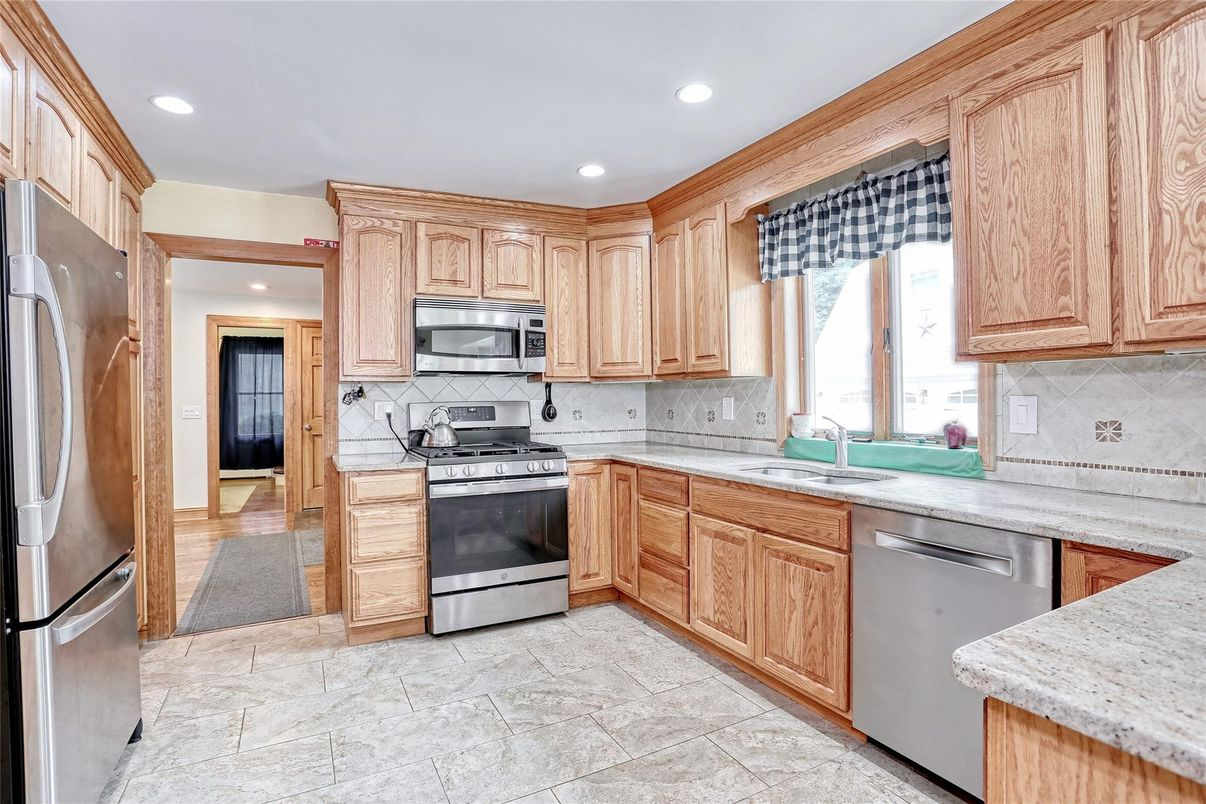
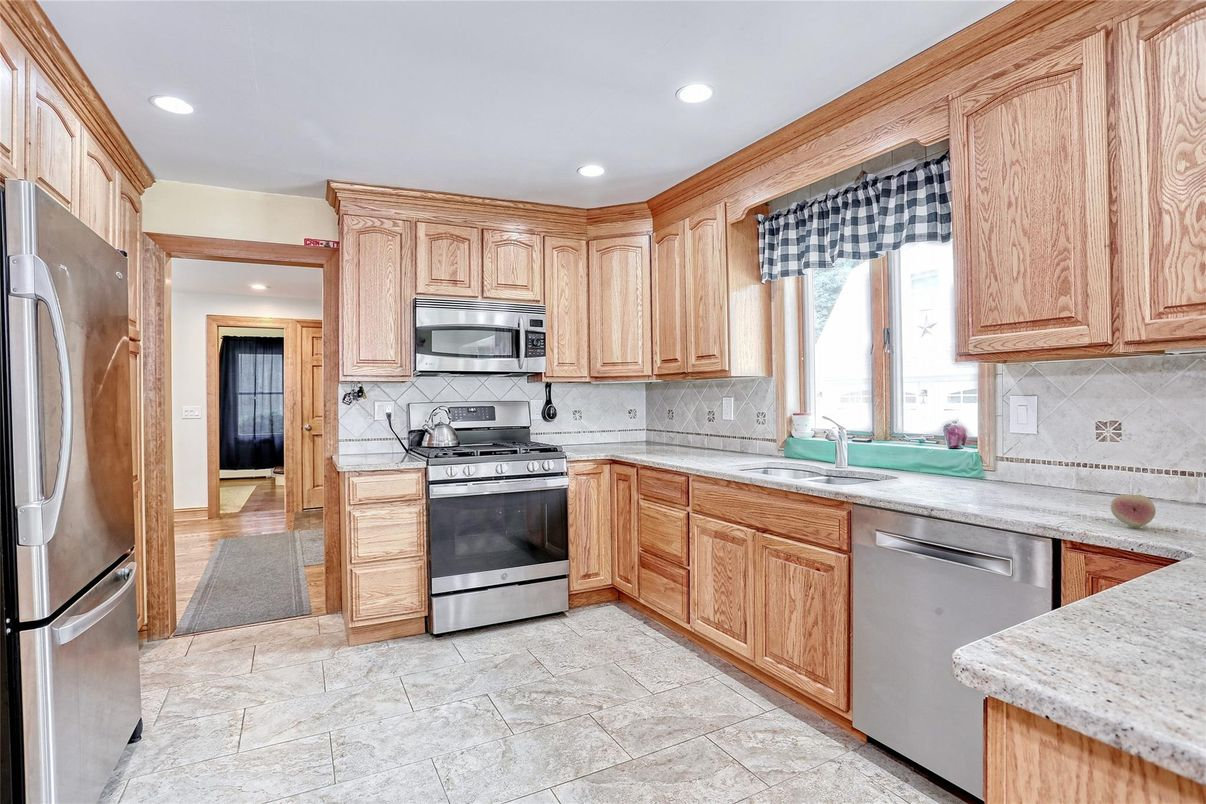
+ fruit [1110,493,1157,529]
